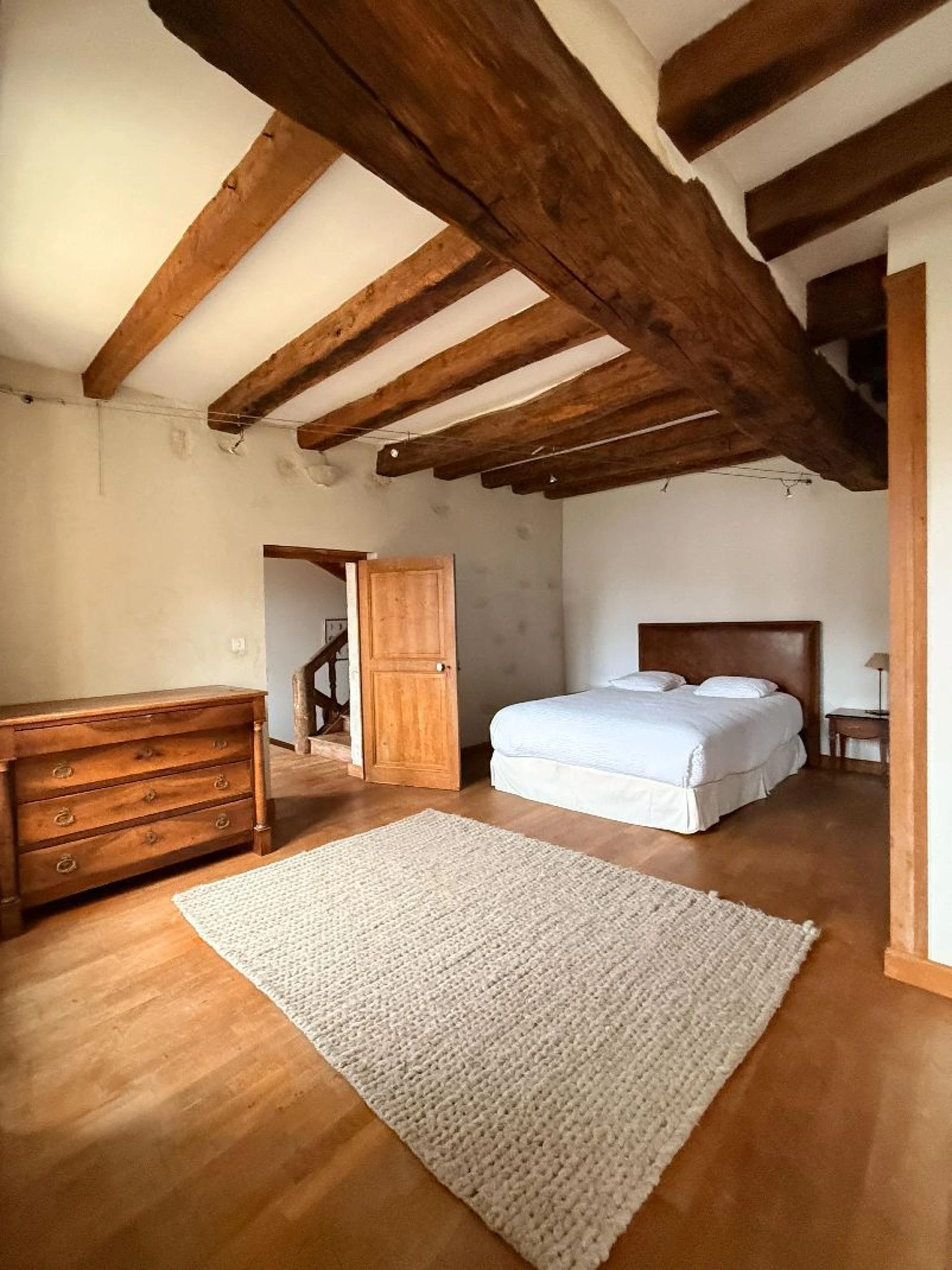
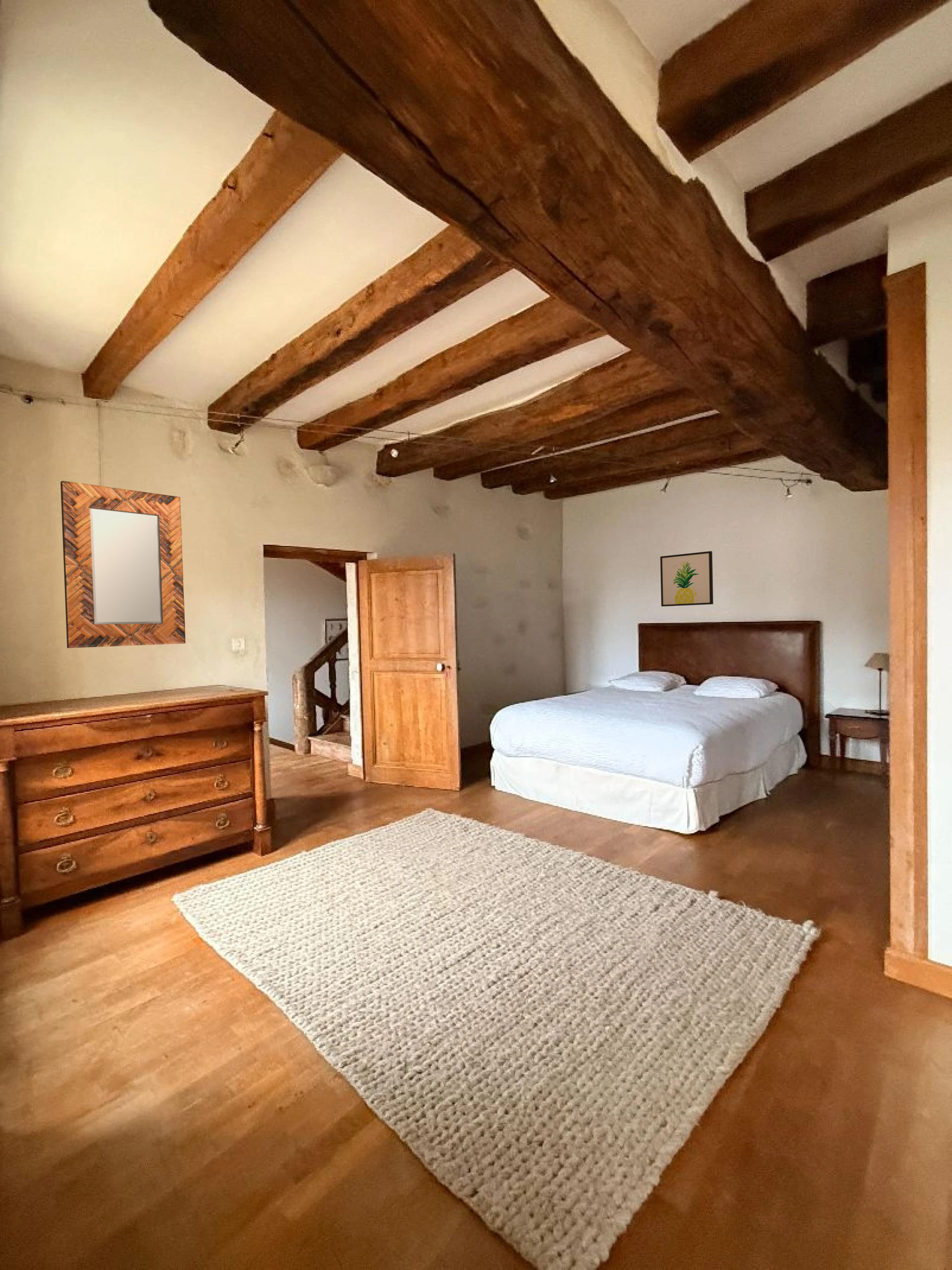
+ wall art [660,551,714,607]
+ home mirror [60,481,186,649]
